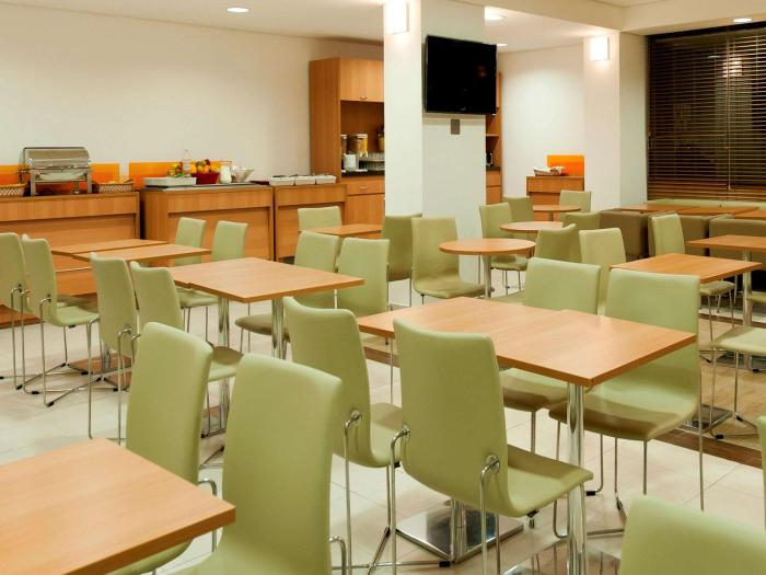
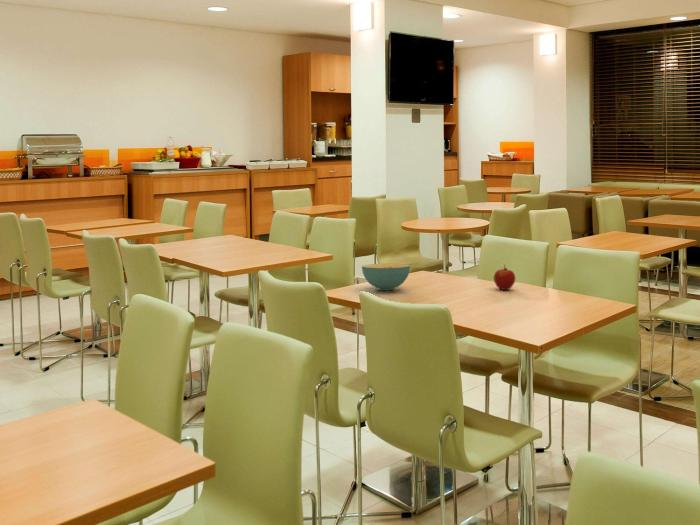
+ cereal bowl [361,262,411,291]
+ apple [493,264,516,291]
